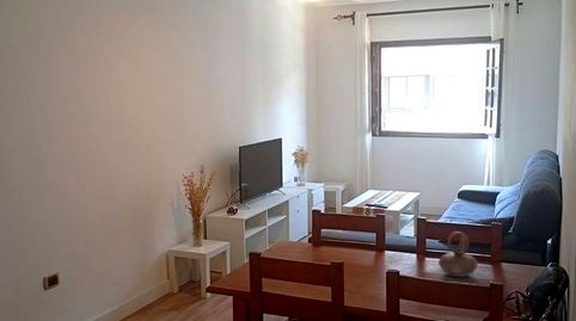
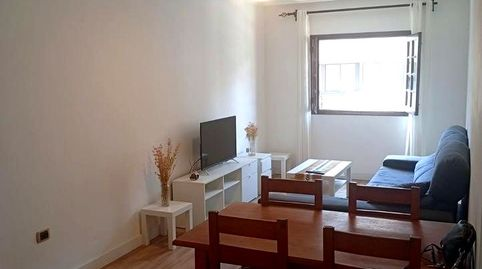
- teapot [437,230,479,278]
